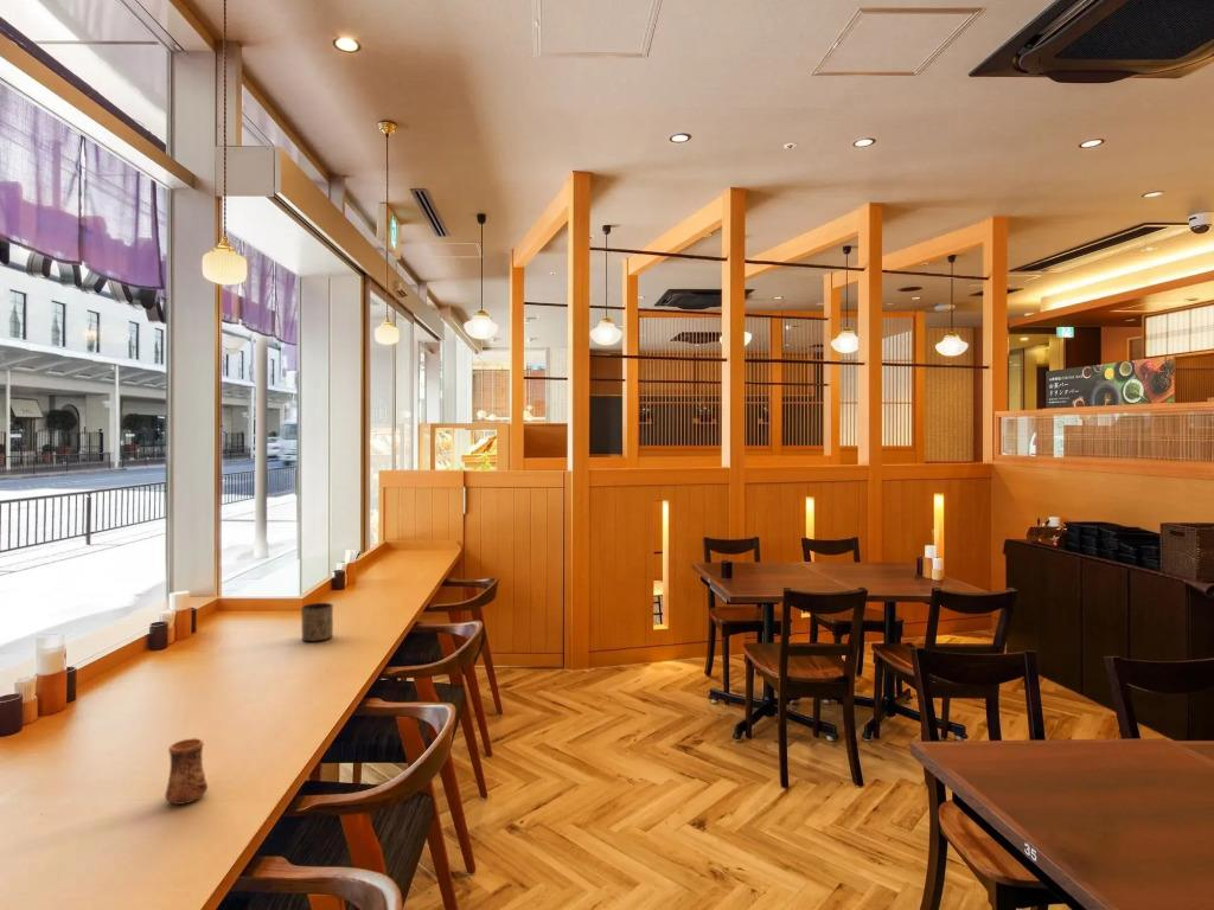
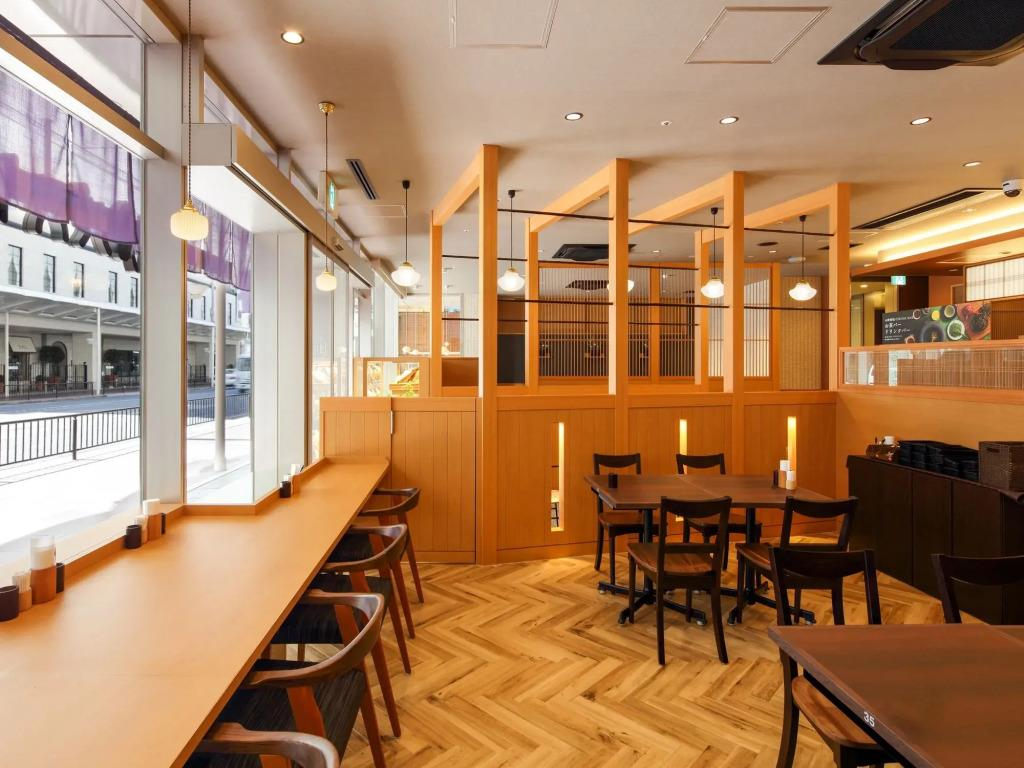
- cup [300,602,334,642]
- cup [164,737,209,806]
